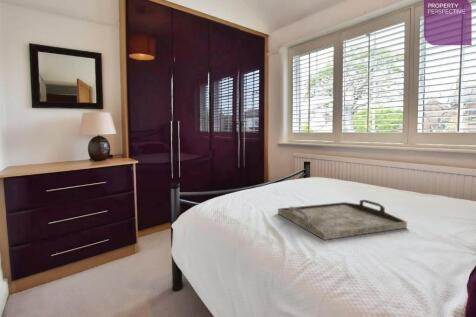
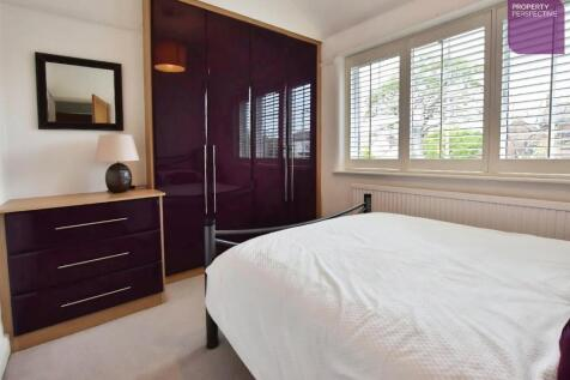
- serving tray [277,199,408,241]
